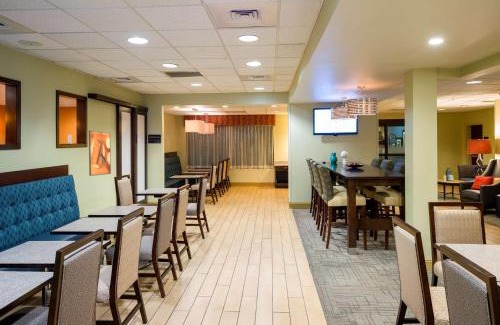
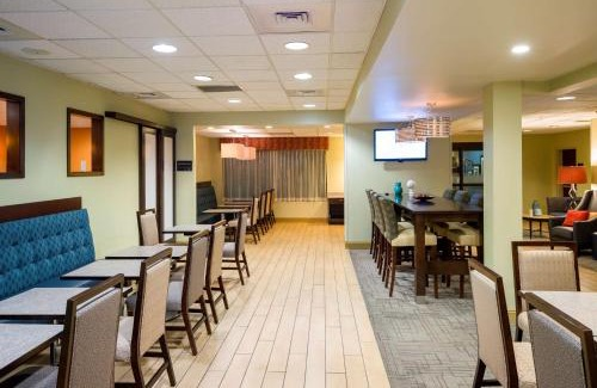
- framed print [88,129,112,177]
